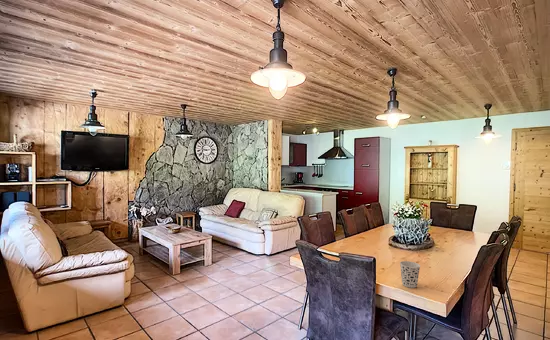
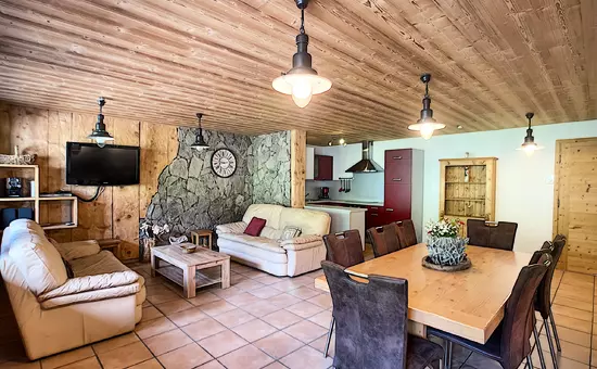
- cup [399,260,421,289]
